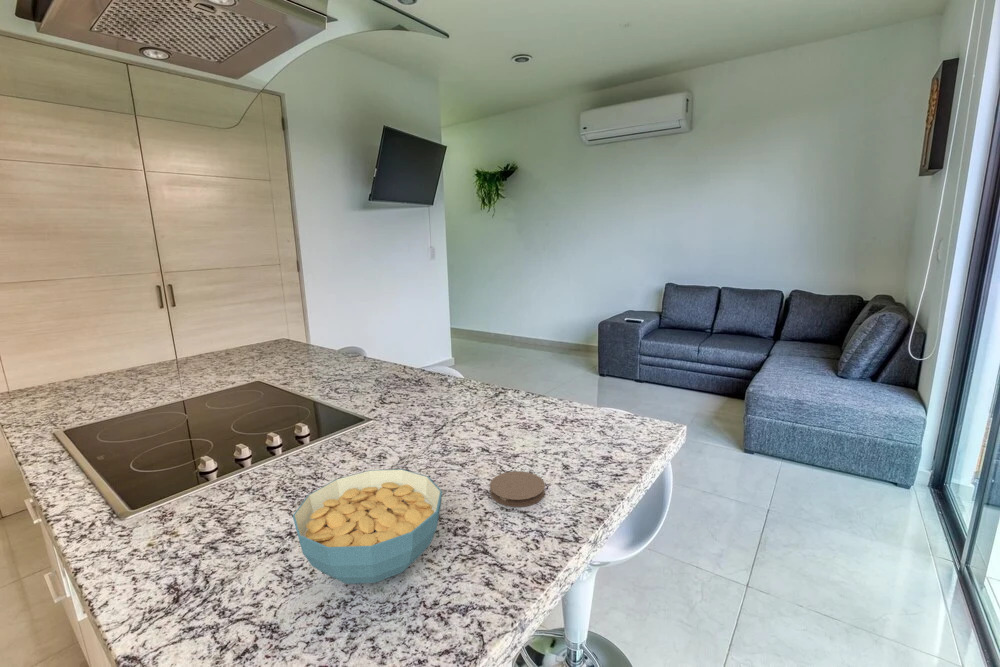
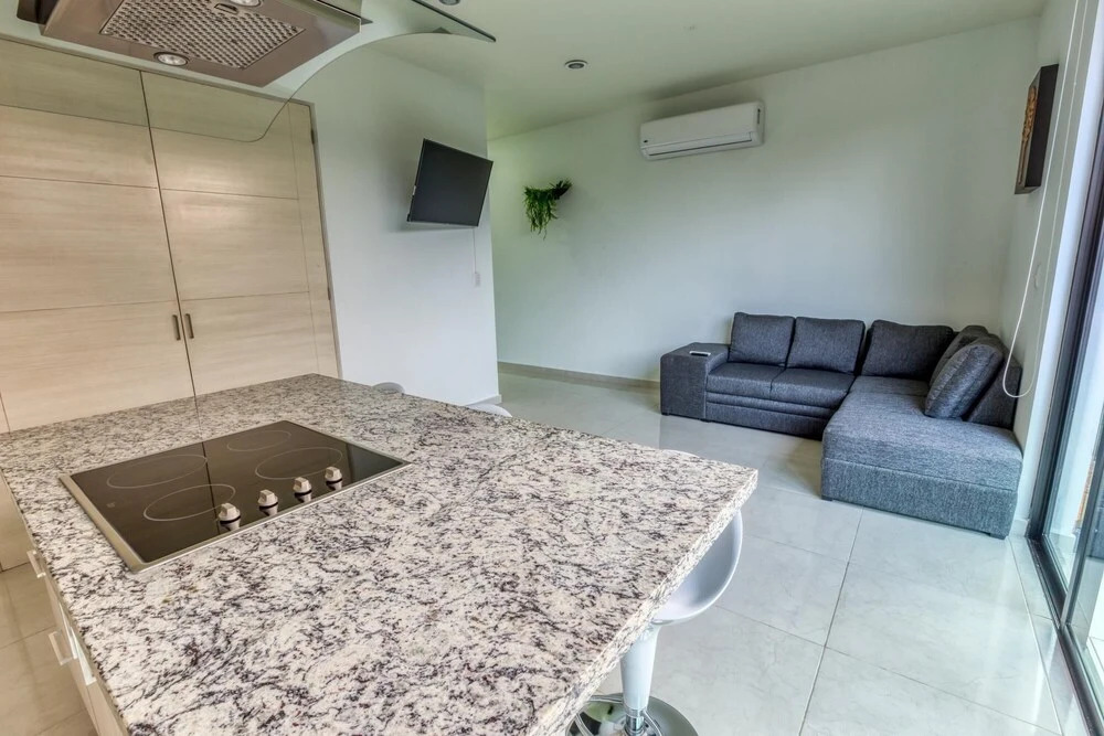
- coaster [489,470,546,508]
- cereal bowl [292,468,443,585]
